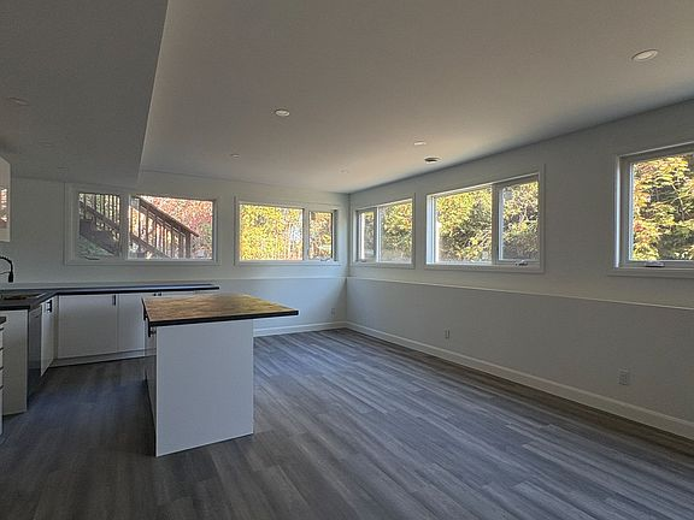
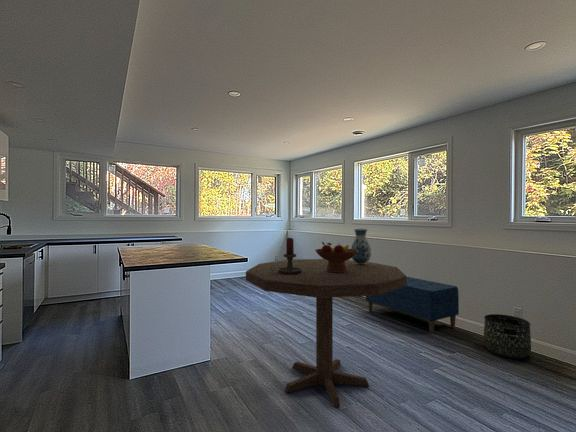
+ basket [483,313,532,359]
+ vase [350,228,372,264]
+ dining table [245,258,408,408]
+ fruit bowl [314,241,358,272]
+ candle holder [270,237,302,274]
+ bench [365,276,460,335]
